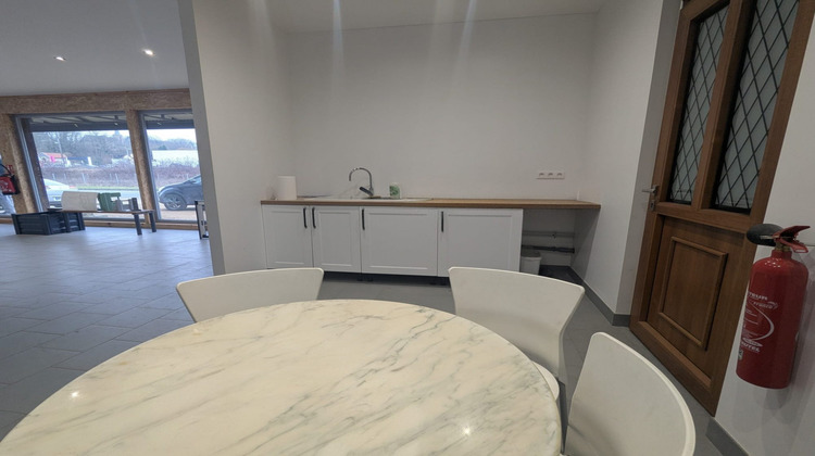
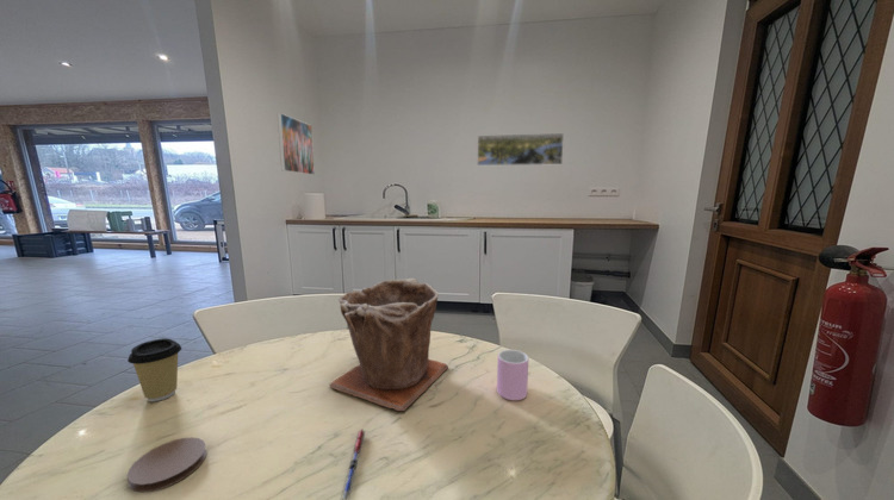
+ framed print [277,112,316,176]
+ pen [340,427,367,500]
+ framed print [476,132,565,167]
+ cup [496,349,529,401]
+ plant pot [328,277,449,412]
+ coaster [126,436,207,494]
+ coffee cup [126,337,182,402]
